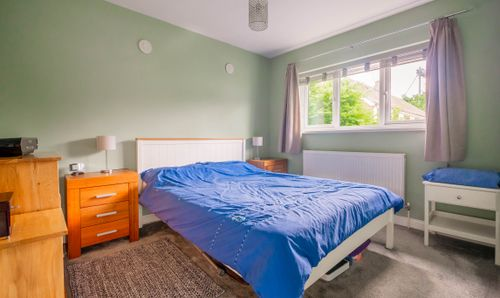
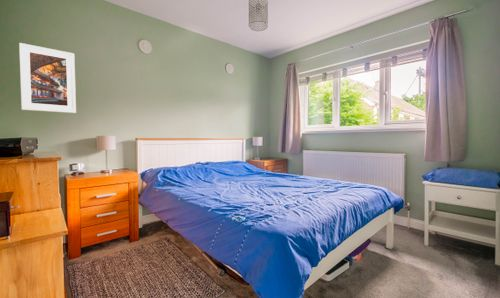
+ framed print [18,42,77,114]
